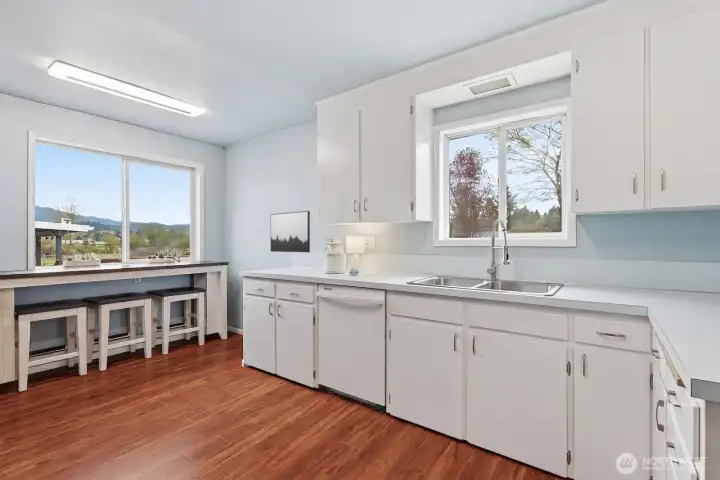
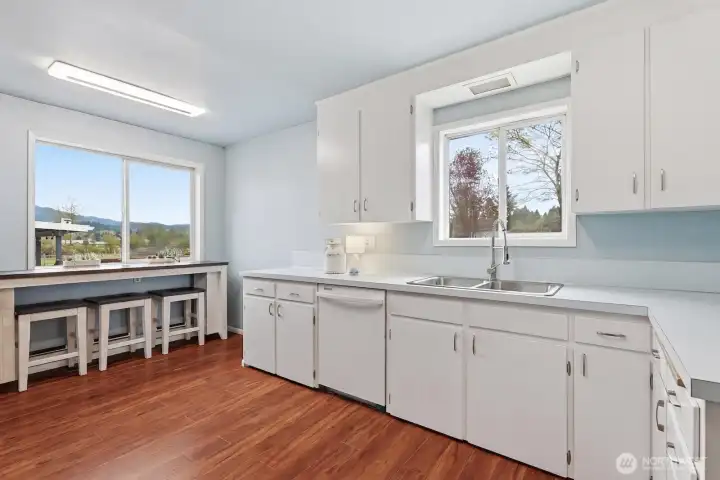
- wall art [270,210,311,253]
